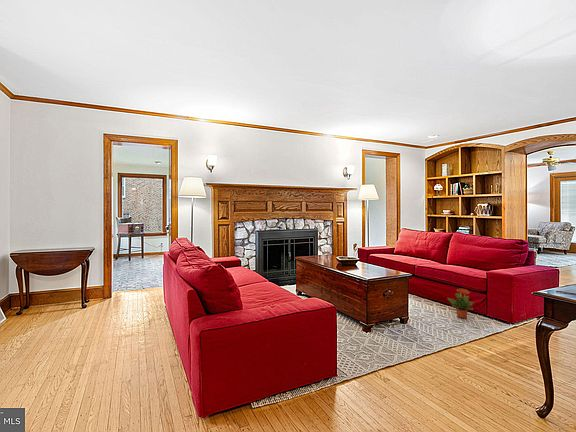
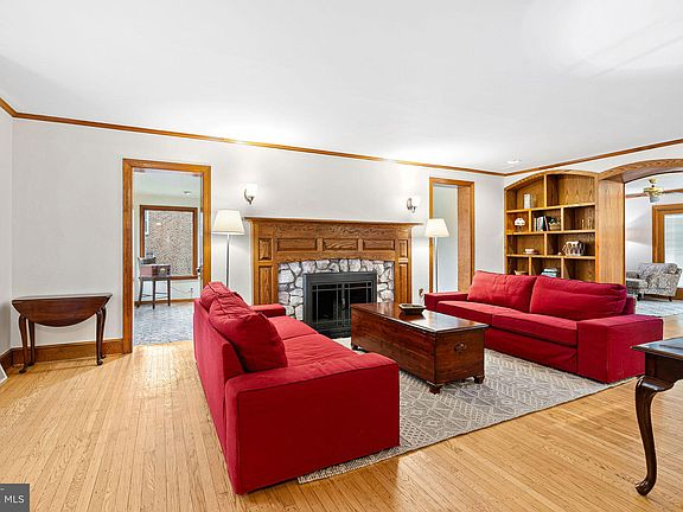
- potted plant [447,287,475,319]
